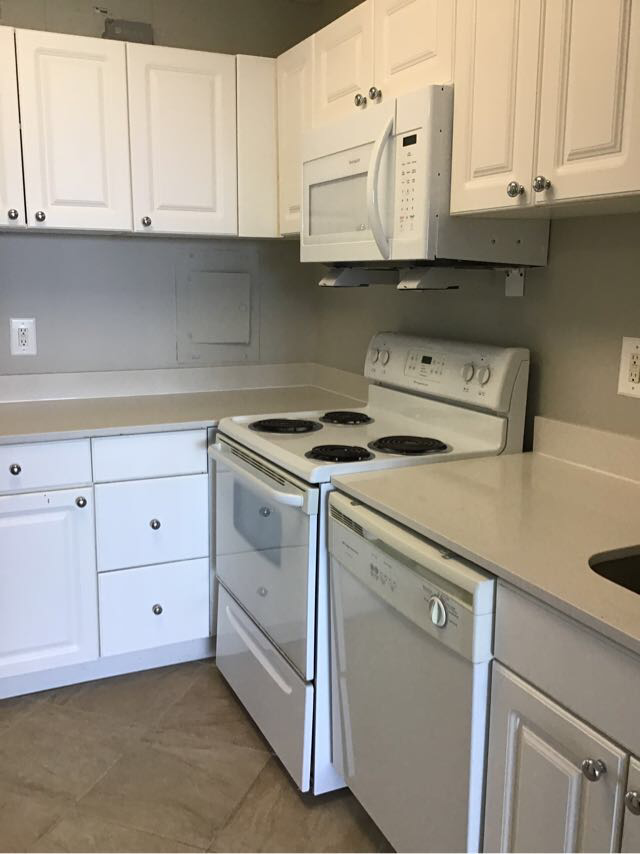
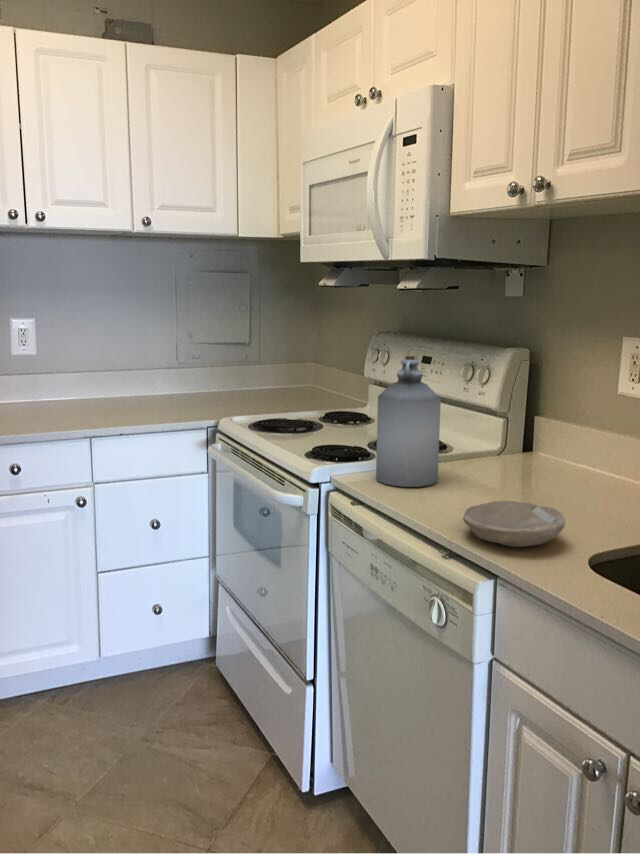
+ bottle [375,354,442,488]
+ bowl [462,500,566,548]
